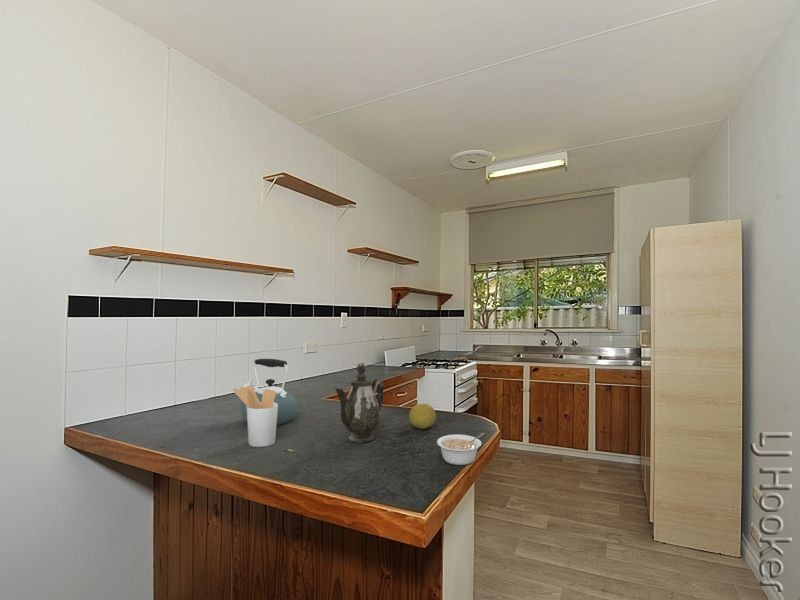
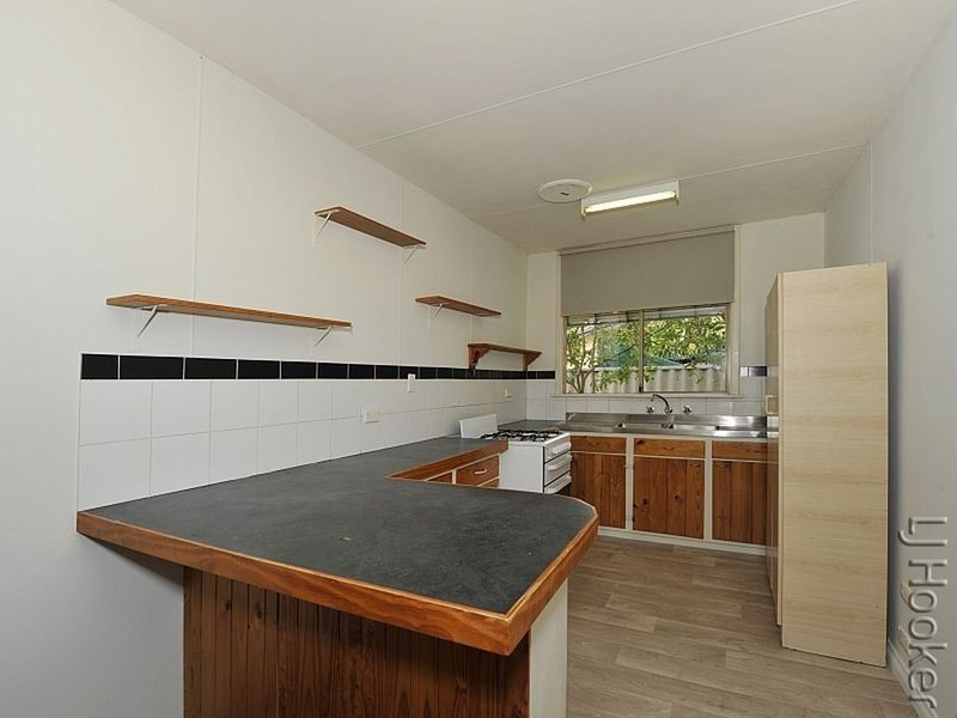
- legume [436,432,486,466]
- teapot [334,362,384,444]
- utensil holder [232,386,278,448]
- kettle [240,358,298,426]
- fruit [408,403,437,430]
